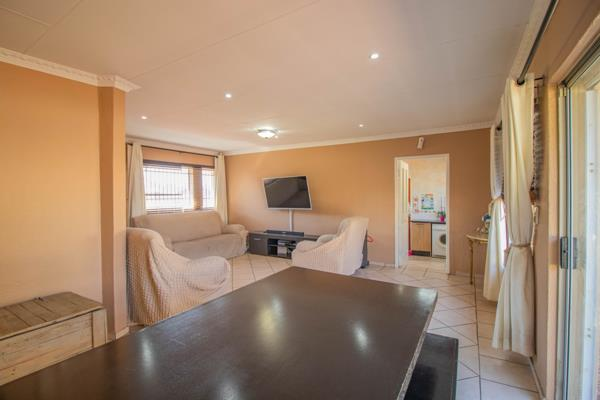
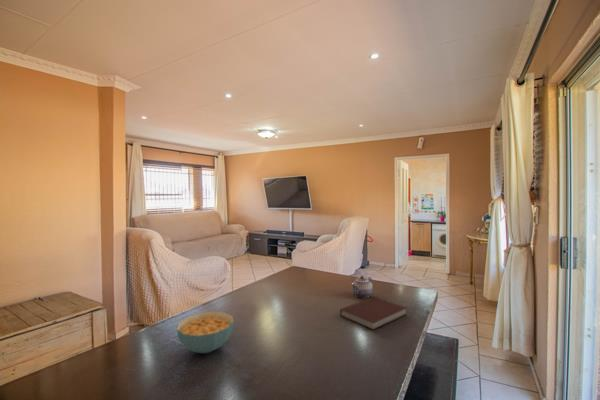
+ notebook [339,296,407,331]
+ teapot [351,275,374,298]
+ cereal bowl [176,311,235,354]
